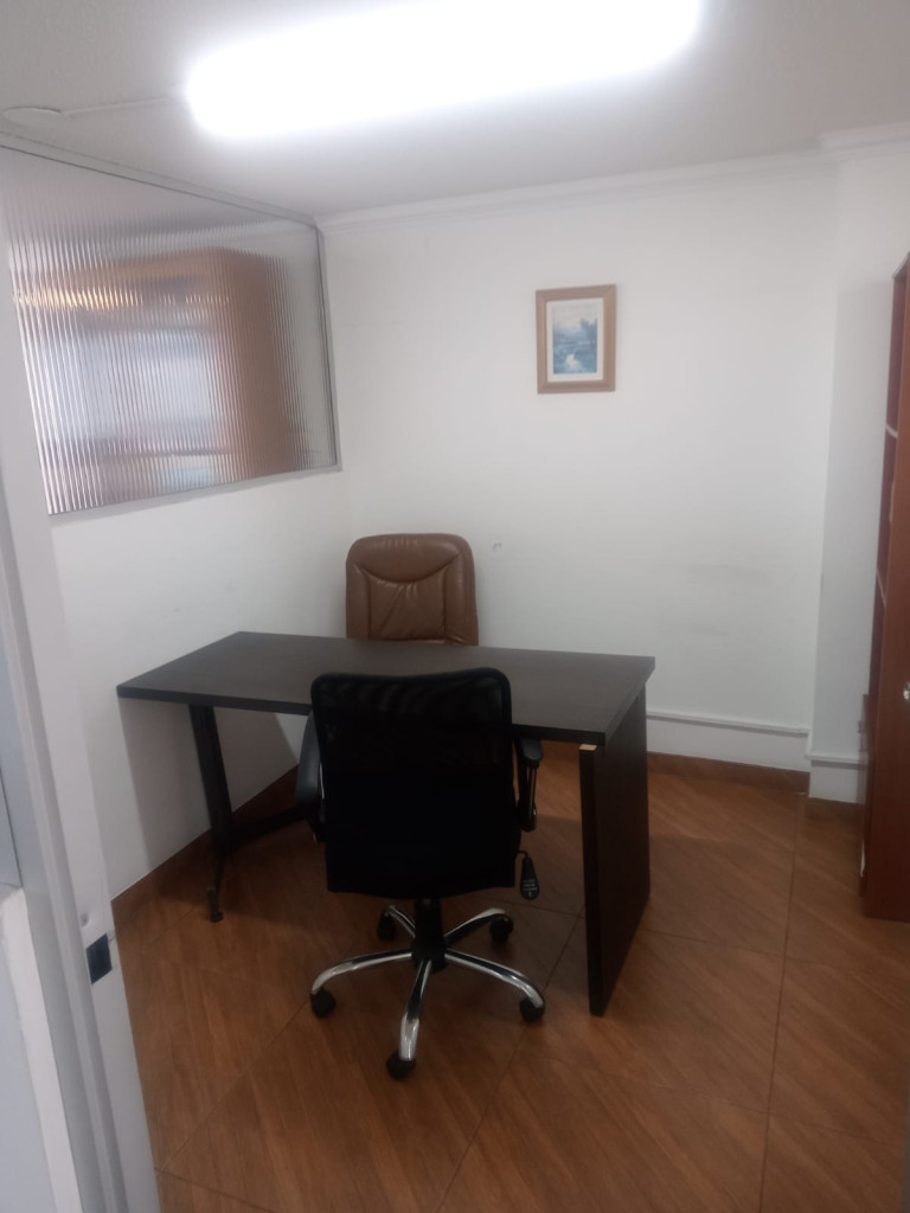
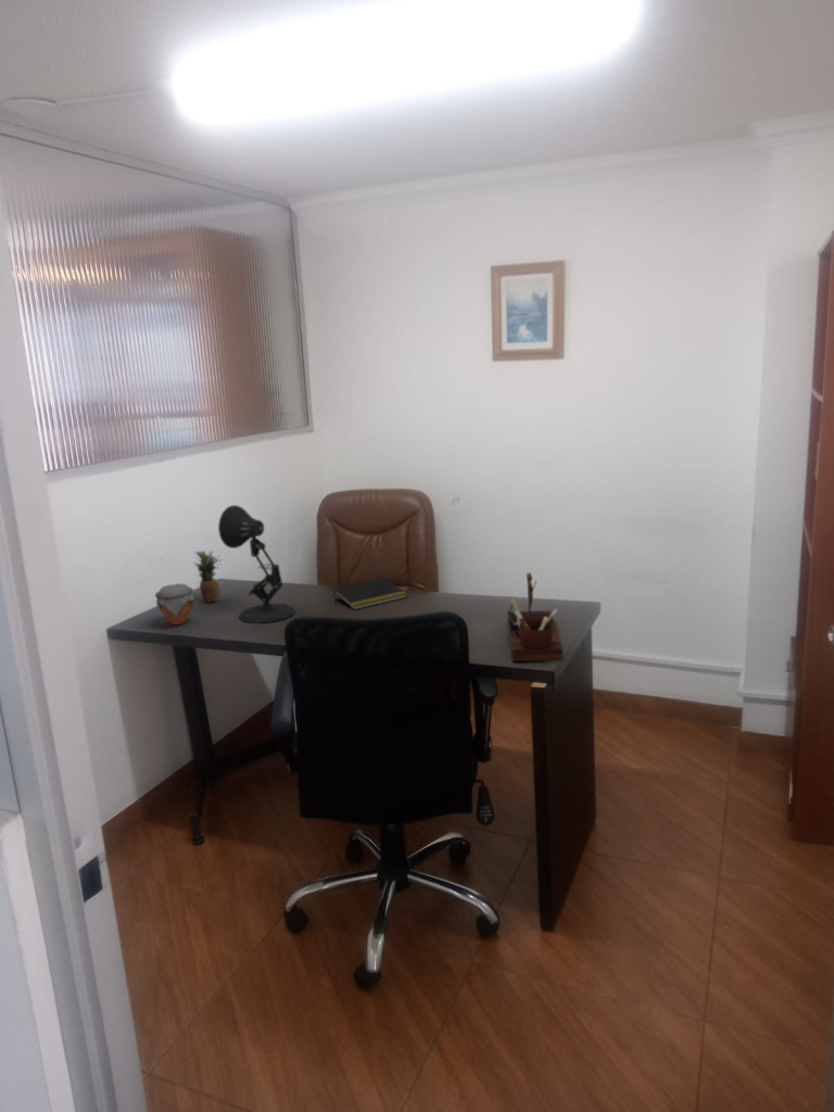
+ jar [154,583,197,626]
+ fruit [192,549,224,604]
+ desk lamp [217,504,296,623]
+ desk organizer [505,572,564,662]
+ notepad [332,577,408,610]
